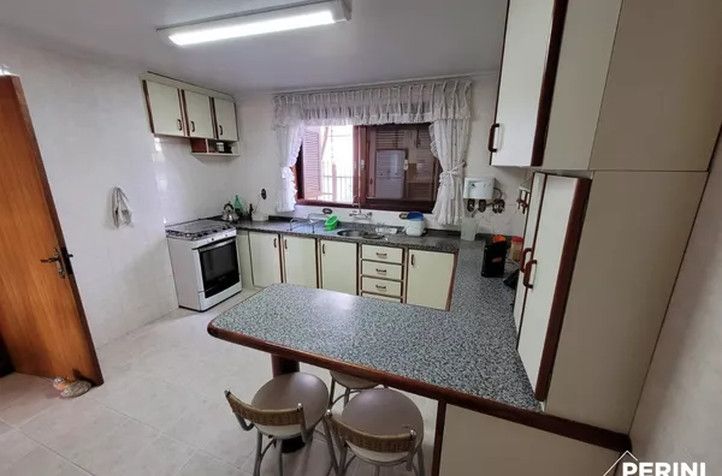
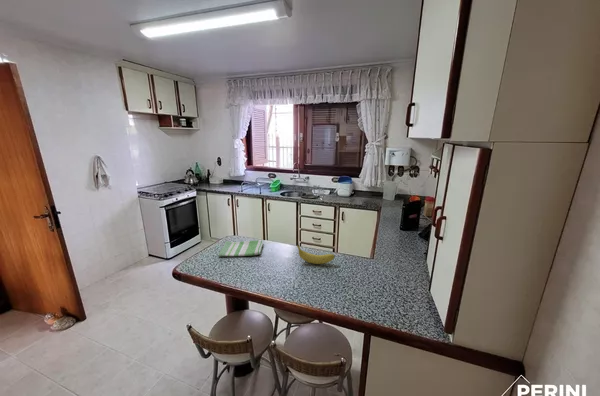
+ dish towel [217,239,264,257]
+ fruit [296,243,336,265]
